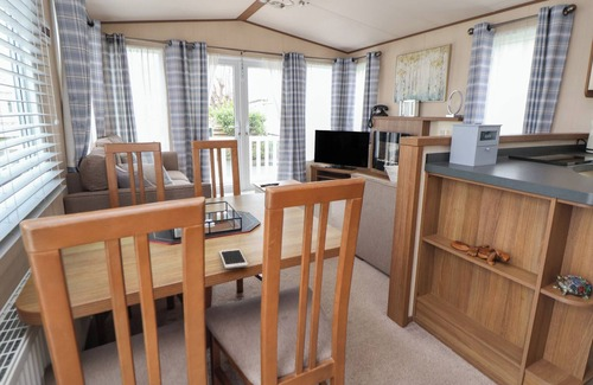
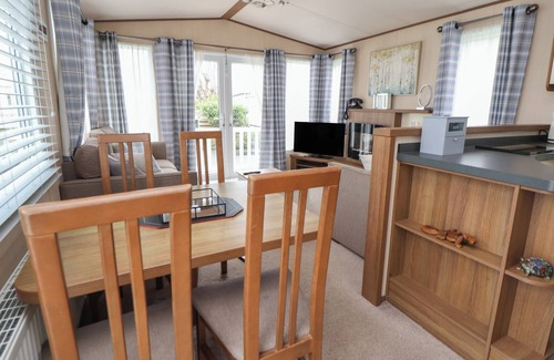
- cell phone [218,248,249,270]
